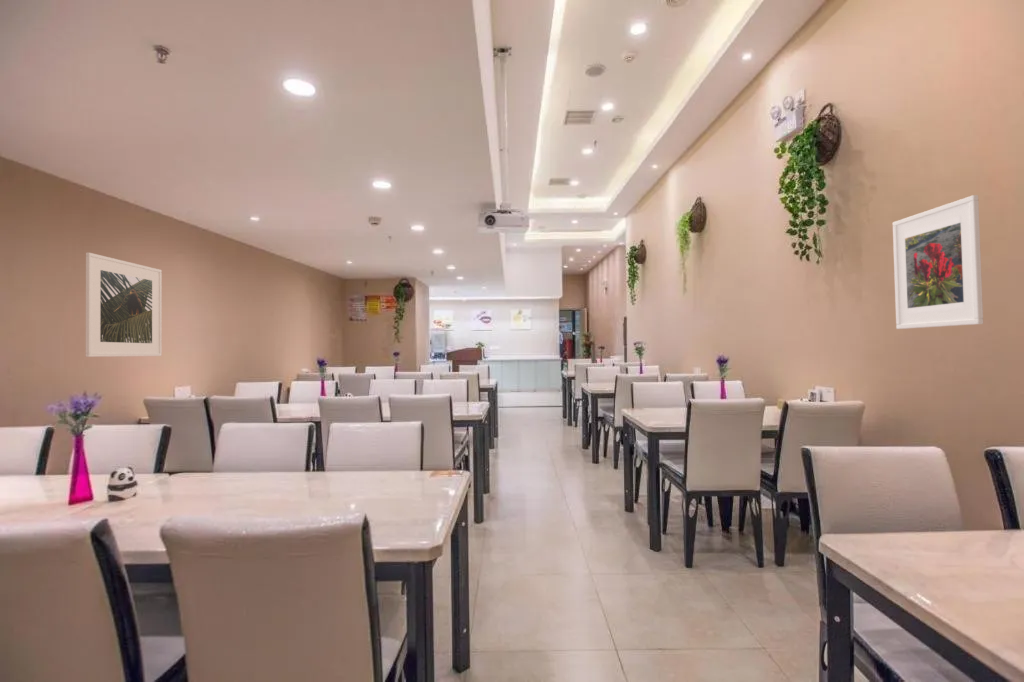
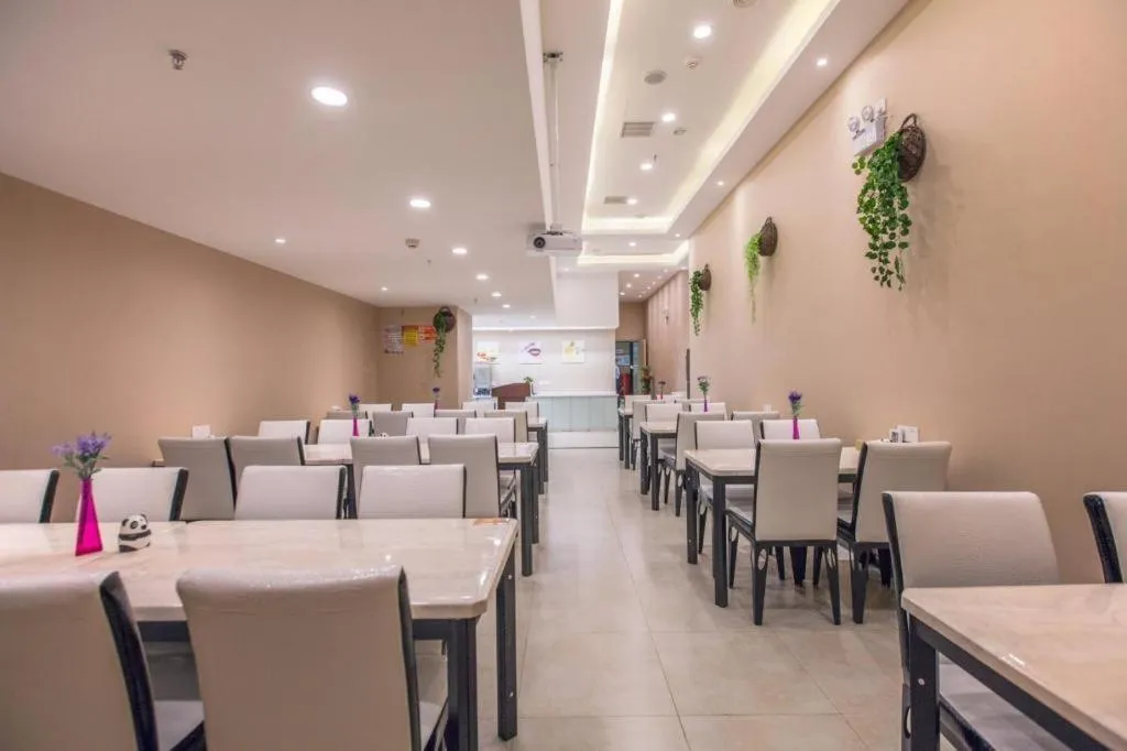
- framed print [85,252,163,358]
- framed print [892,194,984,330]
